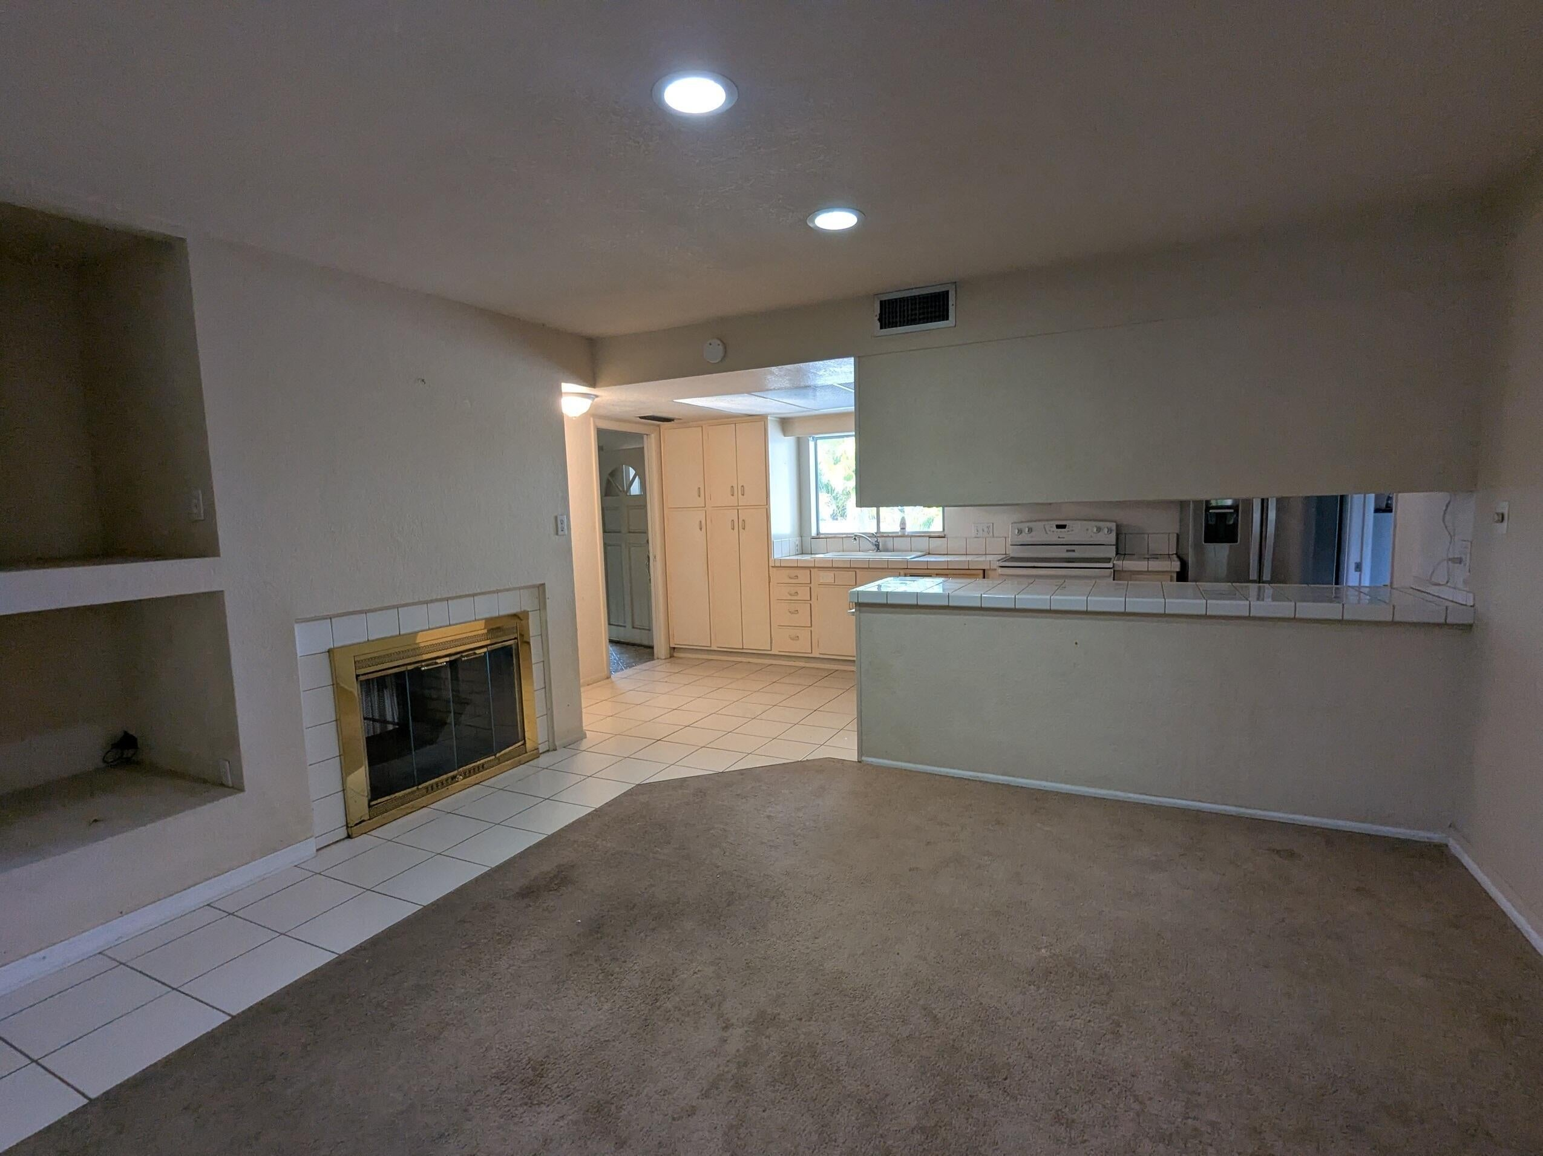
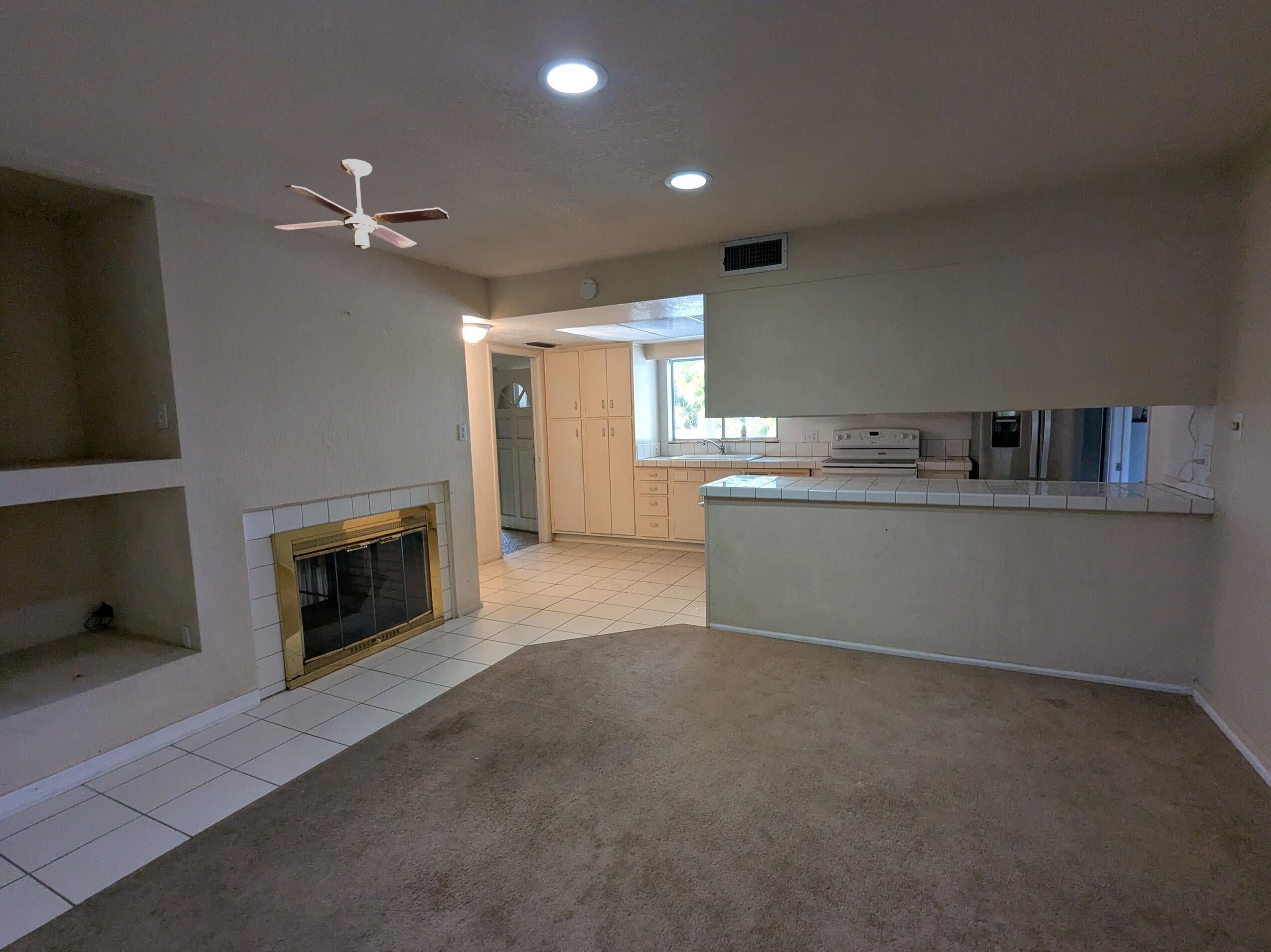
+ ceiling fan [274,159,449,249]
